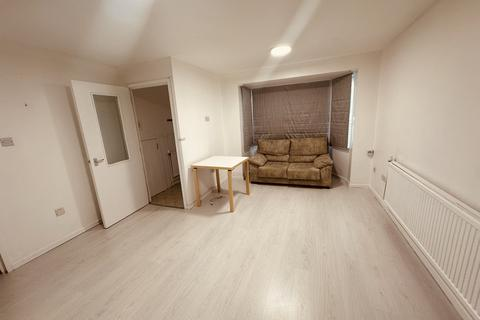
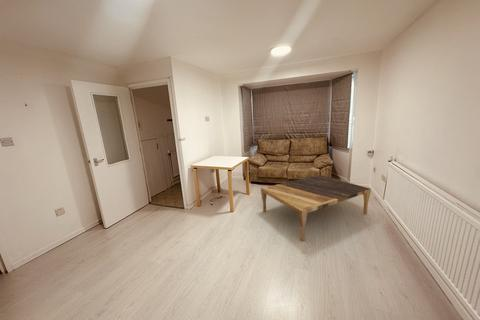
+ coffee table [260,174,372,242]
